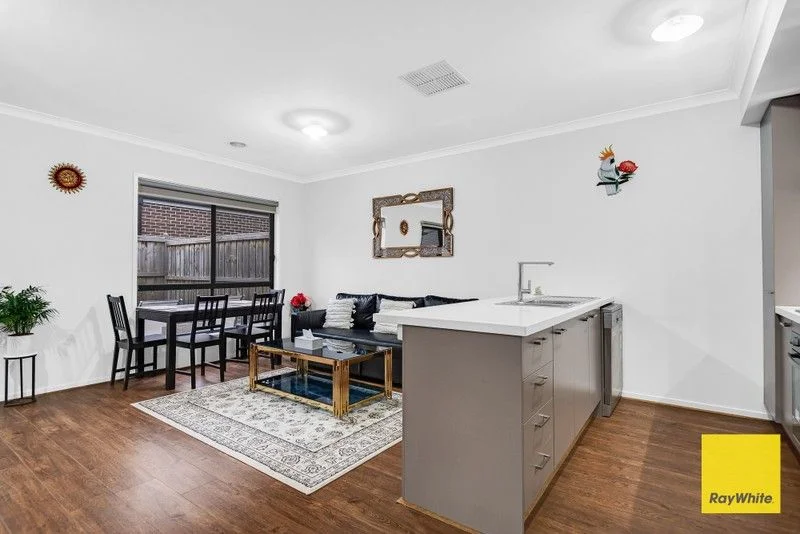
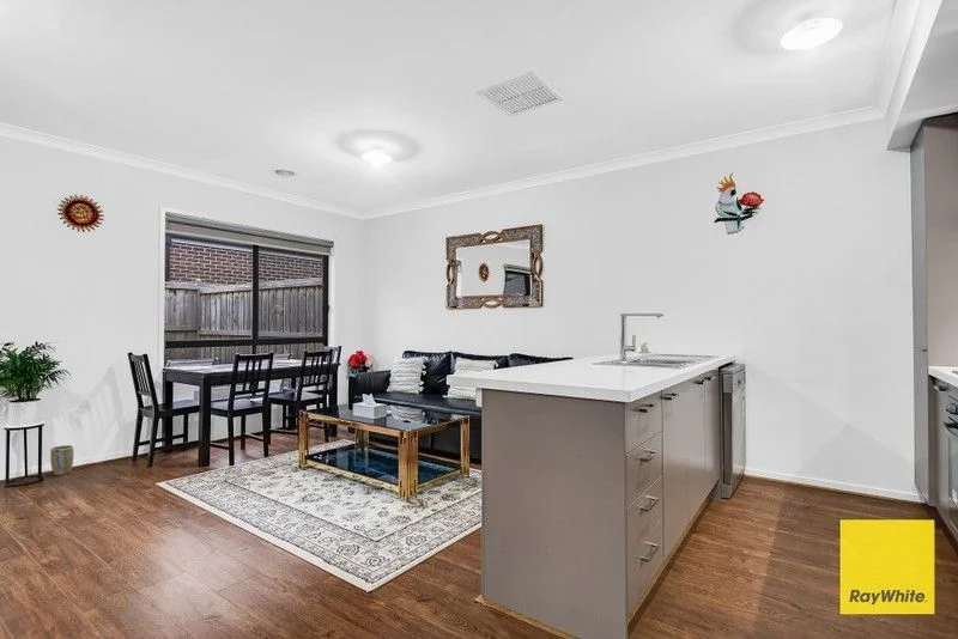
+ plant pot [49,444,74,476]
